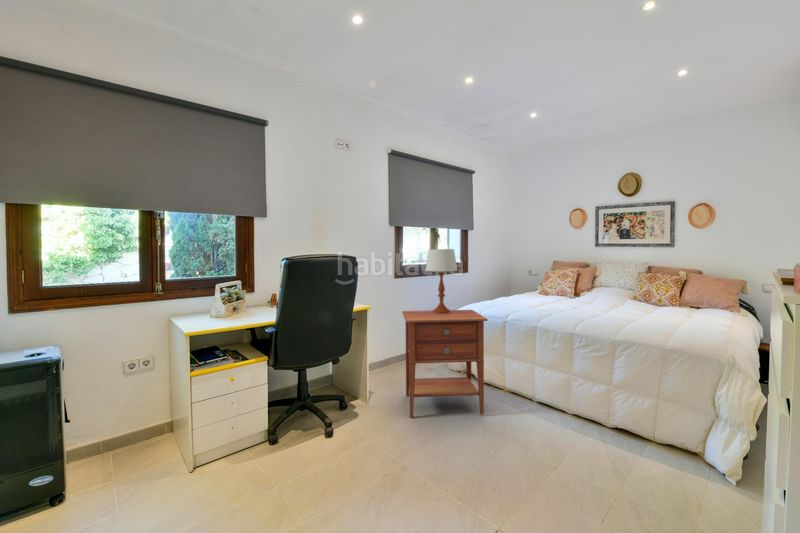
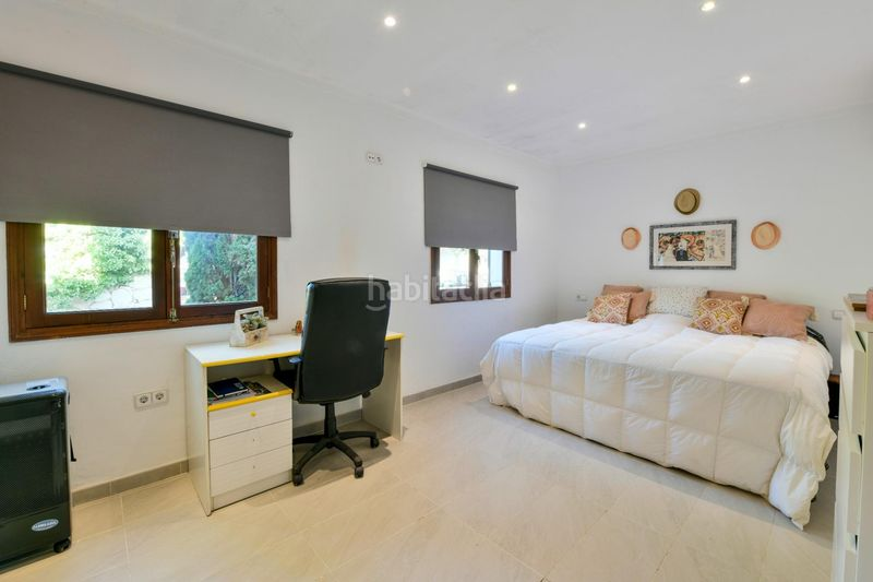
- nightstand [401,309,489,418]
- table lamp [424,248,459,314]
